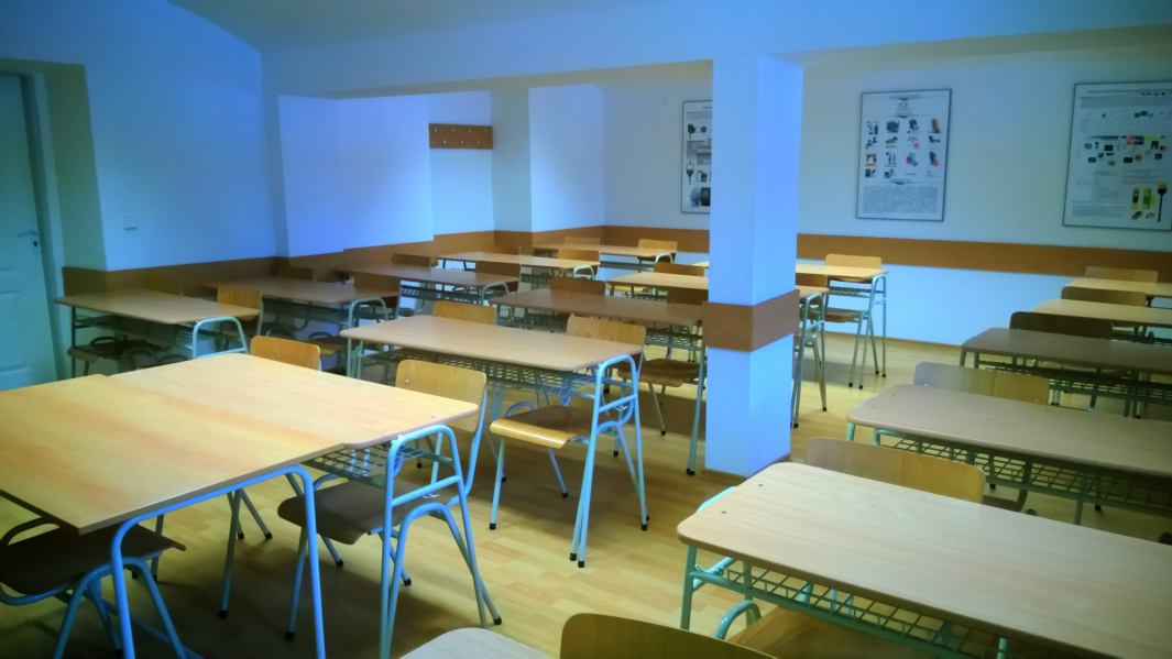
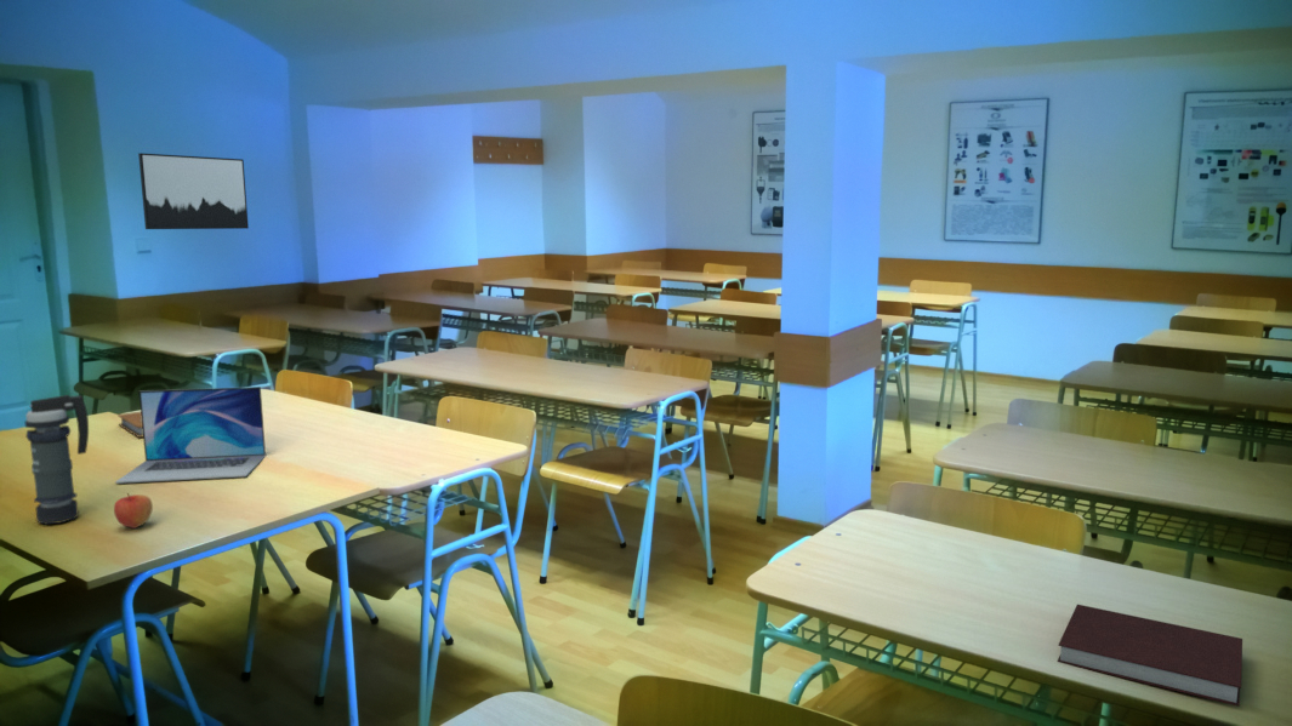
+ notebook [1057,604,1243,708]
+ apple [113,492,154,530]
+ wall art [137,152,250,230]
+ notebook [116,411,143,439]
+ laptop [114,385,267,485]
+ smoke grenade [24,394,90,525]
